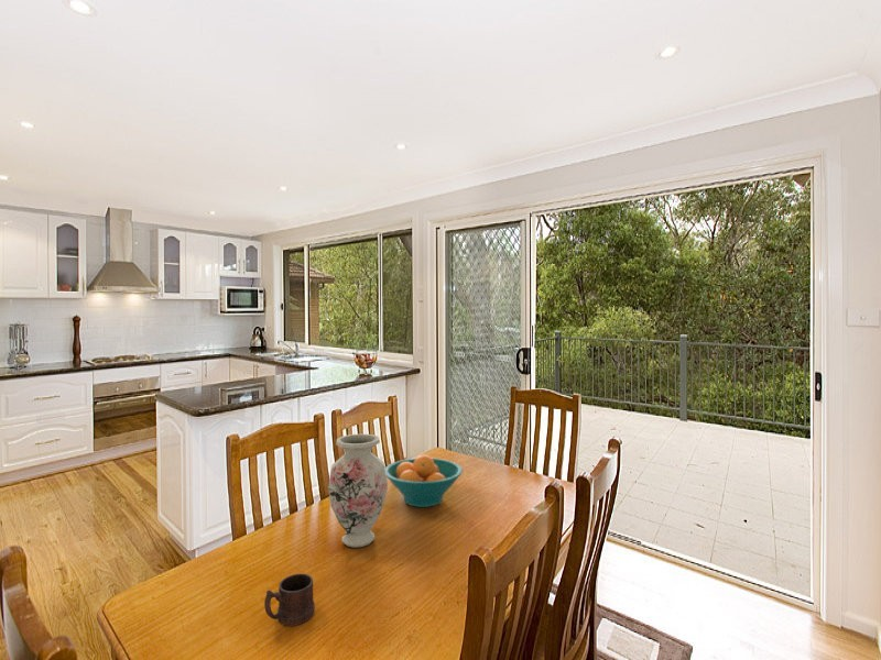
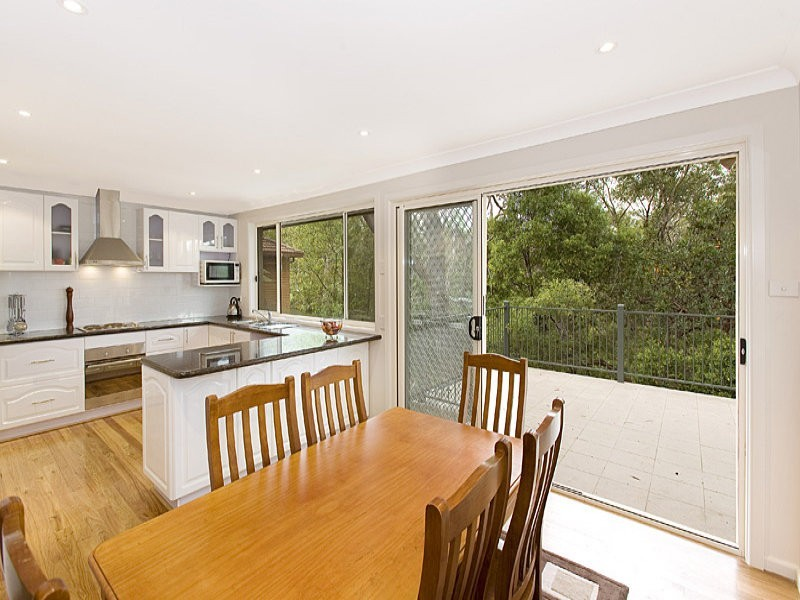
- fruit bowl [384,454,464,508]
- mug [263,573,316,627]
- vase [327,432,389,549]
